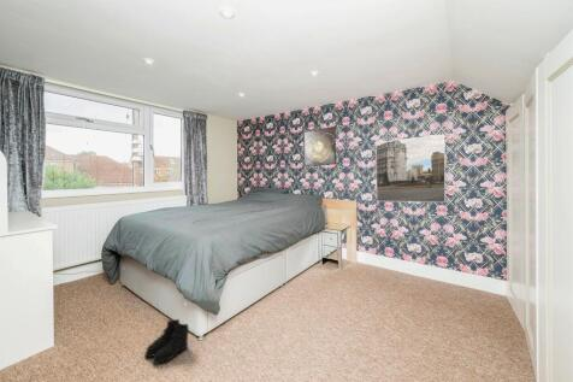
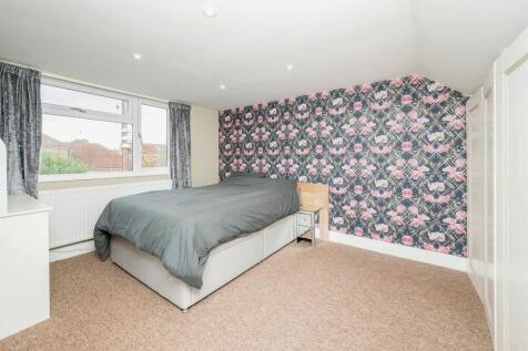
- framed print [302,125,337,168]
- boots [144,318,190,365]
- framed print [374,133,447,204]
